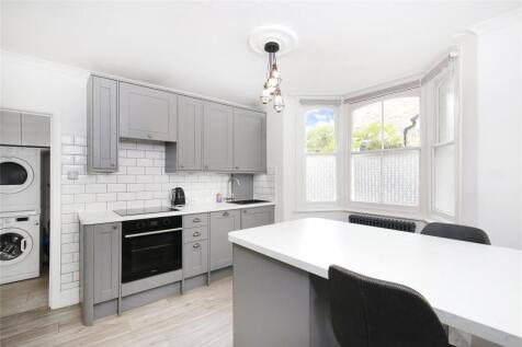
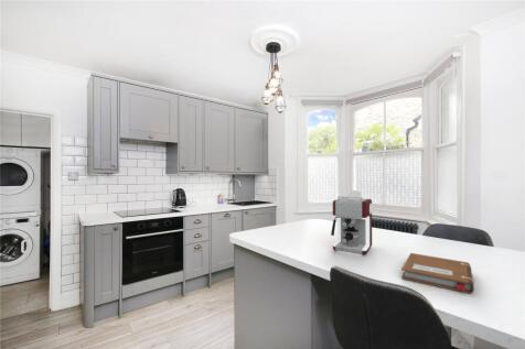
+ coffee maker [330,189,376,257]
+ notebook [400,252,475,294]
